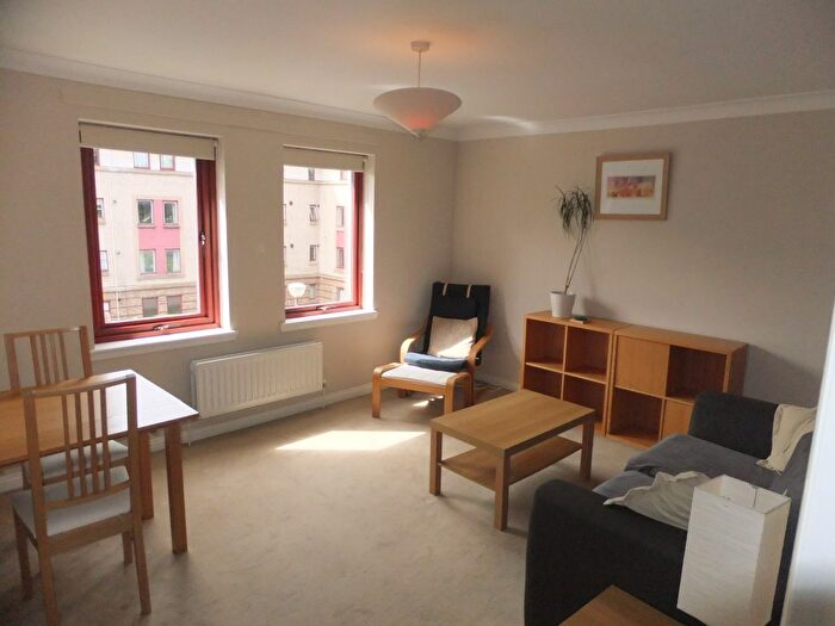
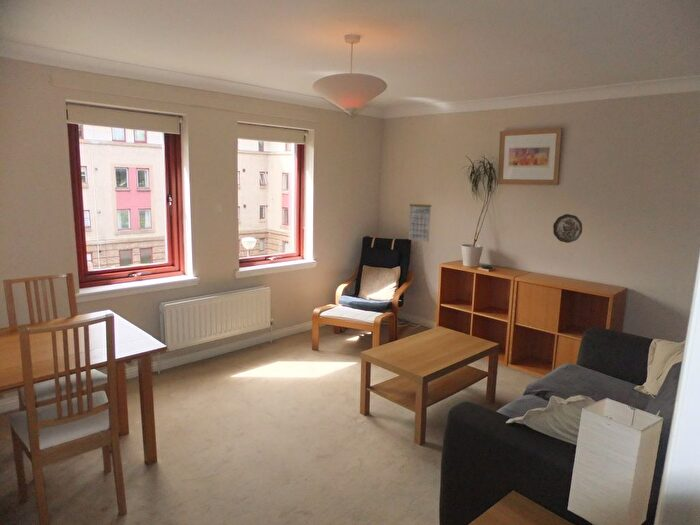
+ calendar [408,201,432,243]
+ decorative plate [552,213,583,244]
